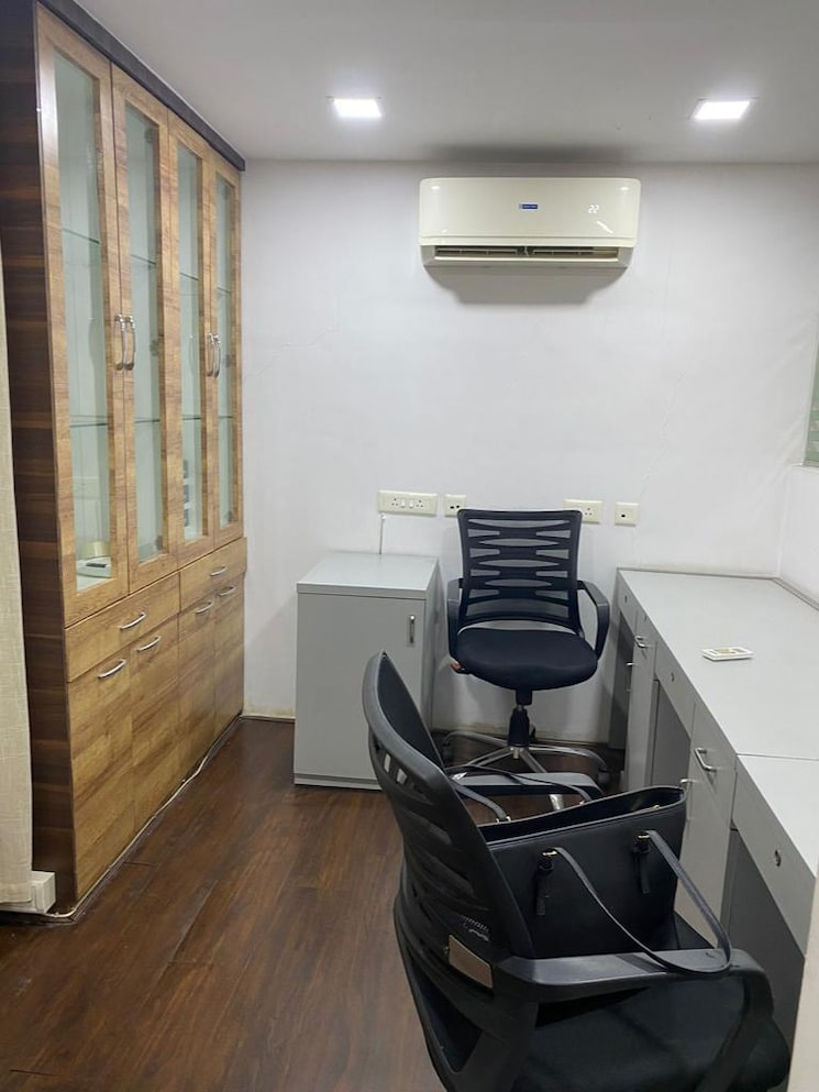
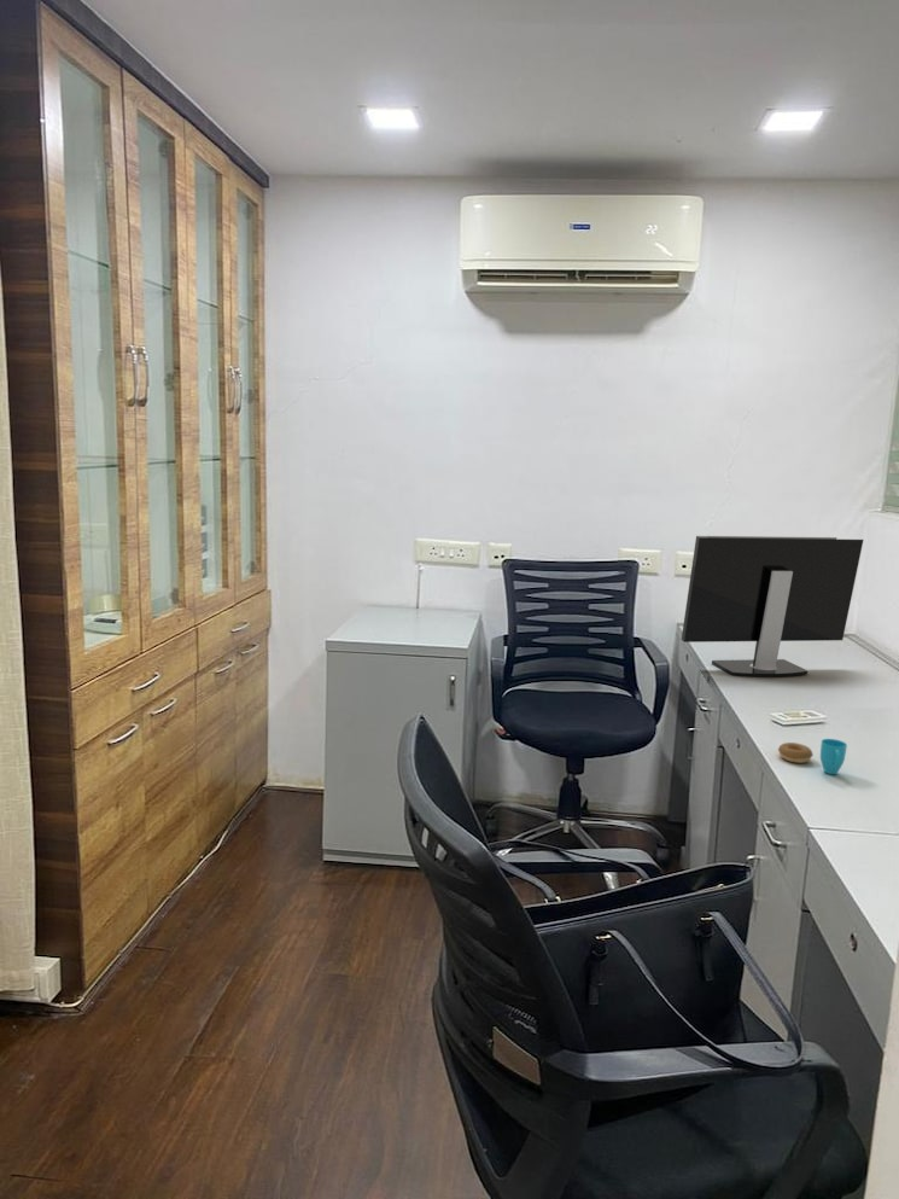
+ monitor [681,535,864,679]
+ cup [777,738,848,775]
